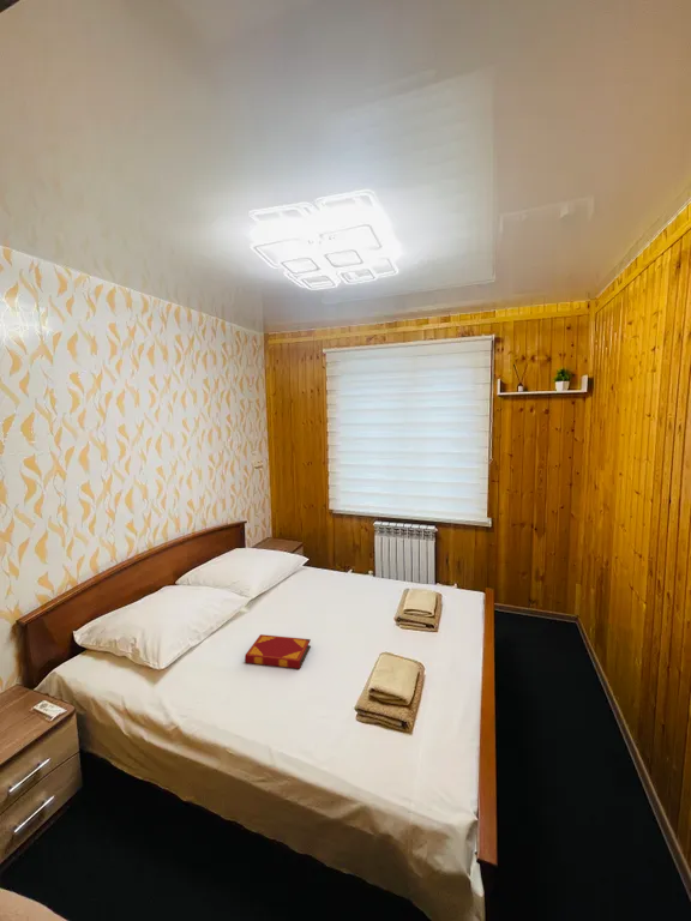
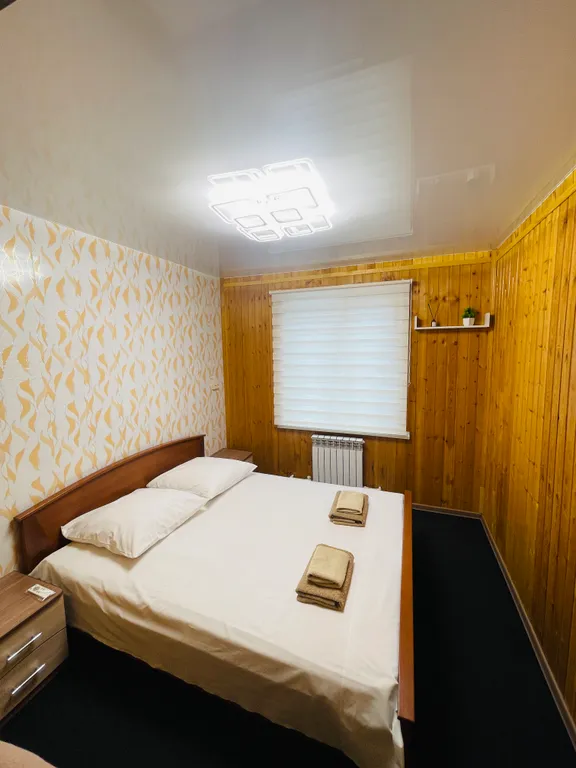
- hardback book [244,633,312,669]
